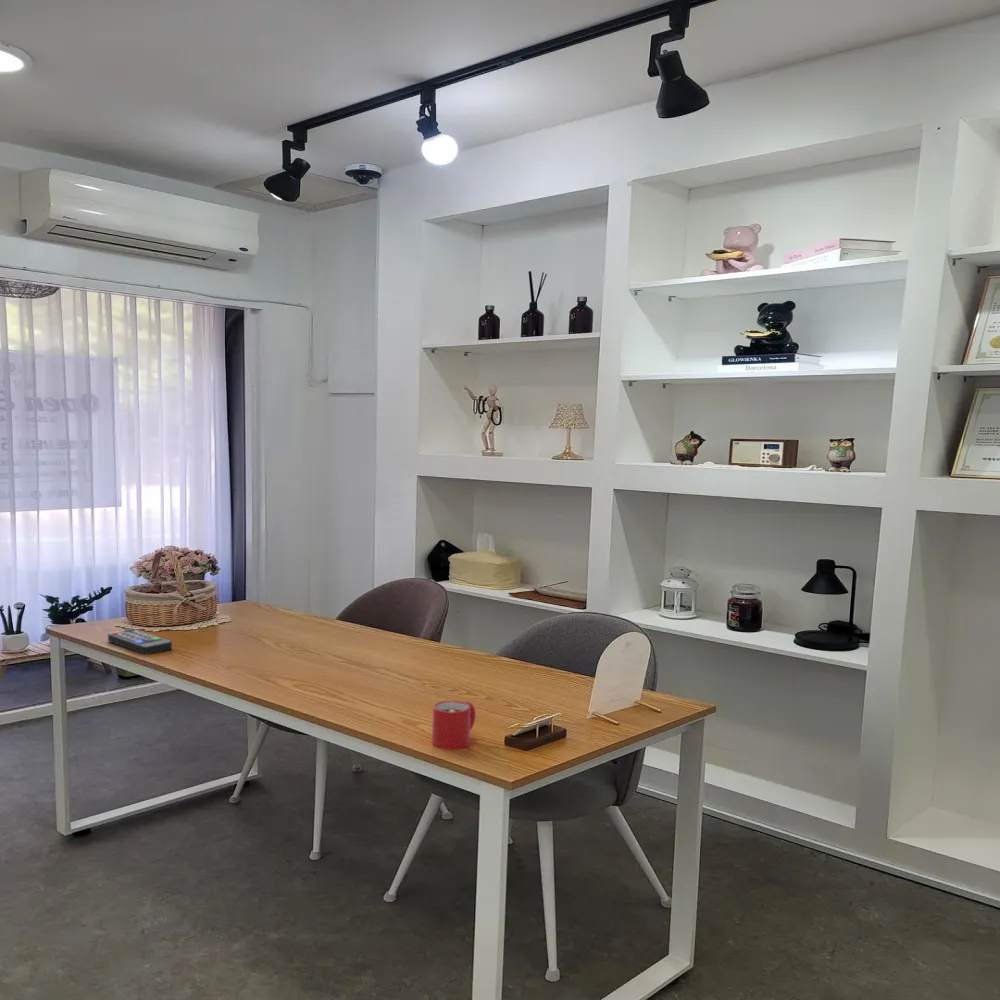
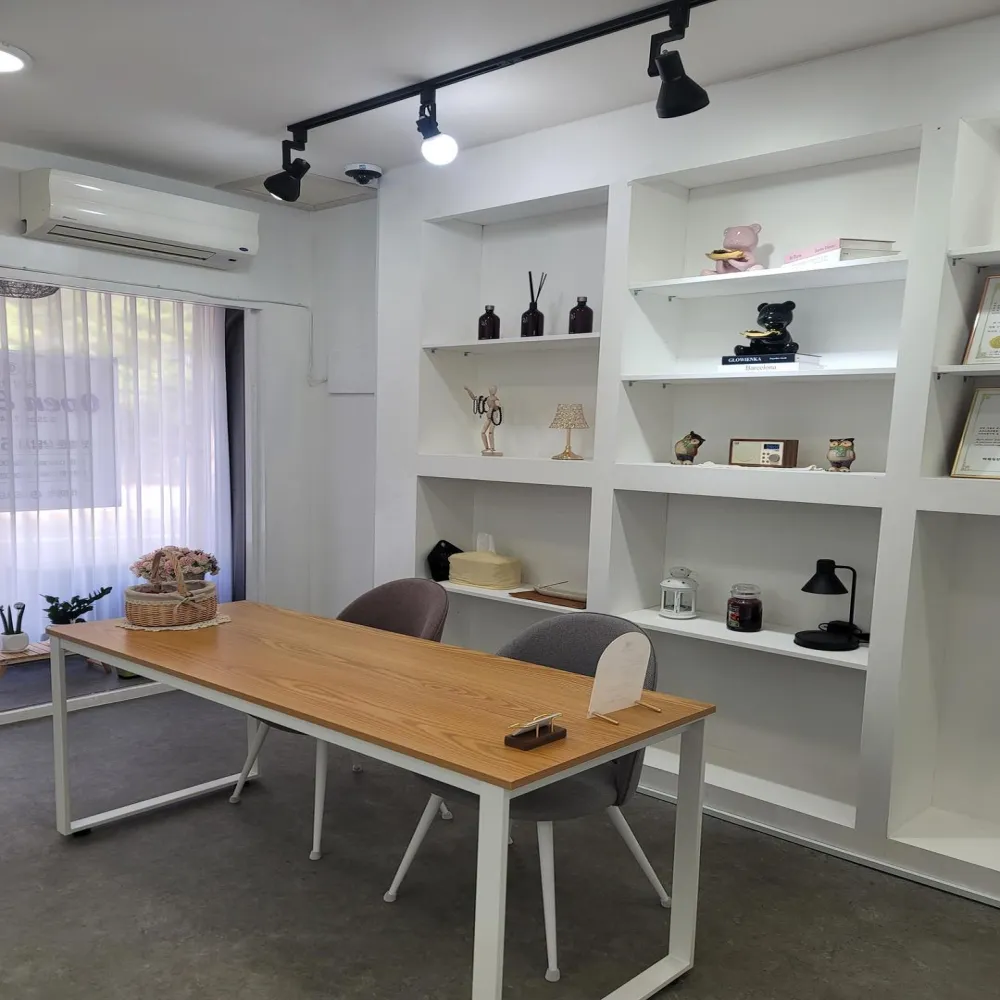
- remote control [107,628,173,655]
- mug [431,700,477,751]
